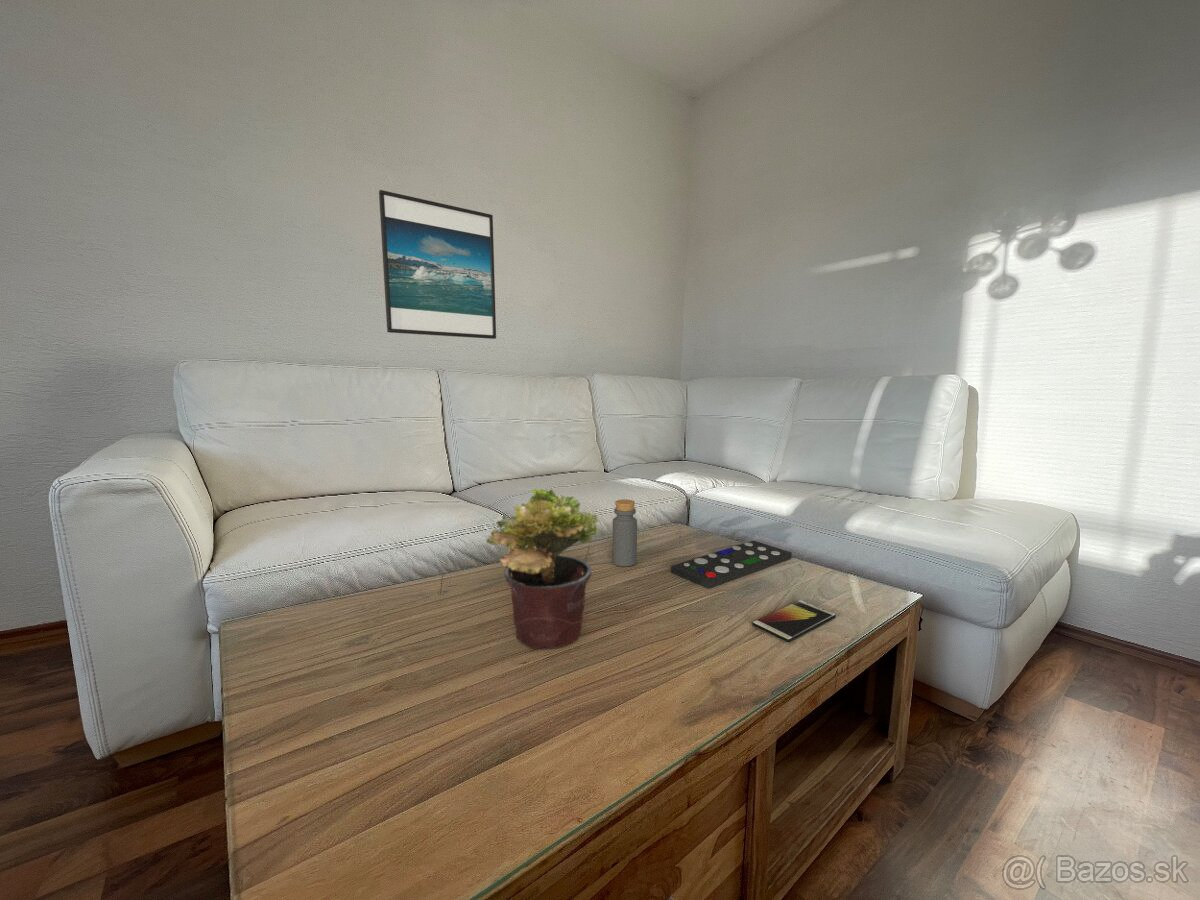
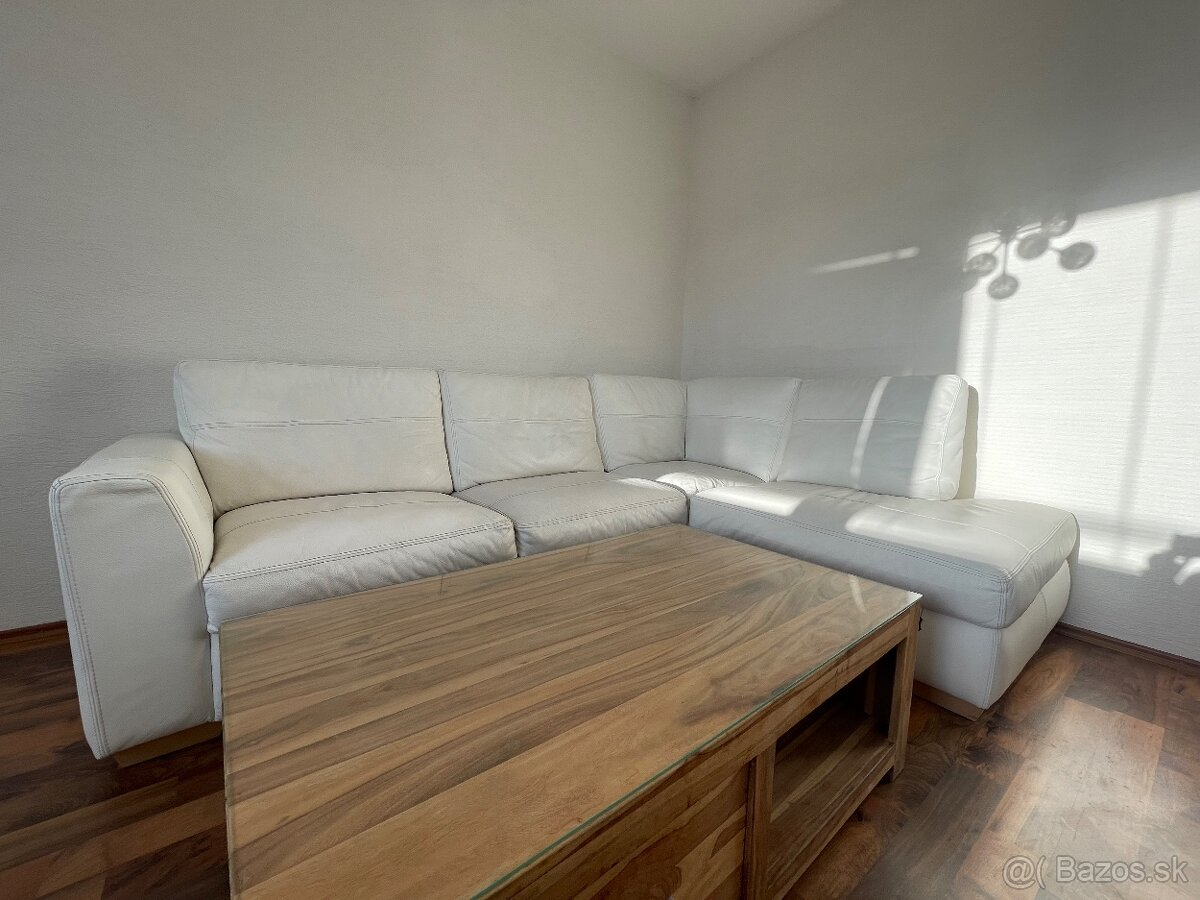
- potted plant [486,488,600,650]
- remote control [670,540,793,590]
- bottle [611,498,638,567]
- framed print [378,189,497,340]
- smartphone [751,599,837,644]
